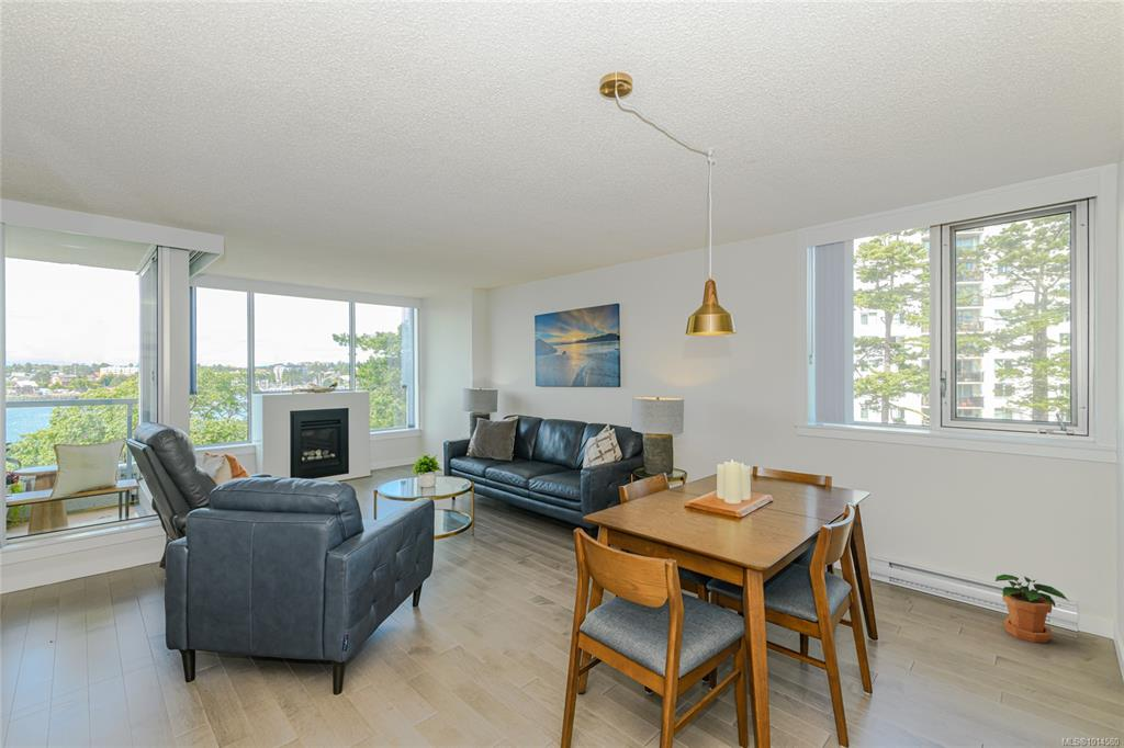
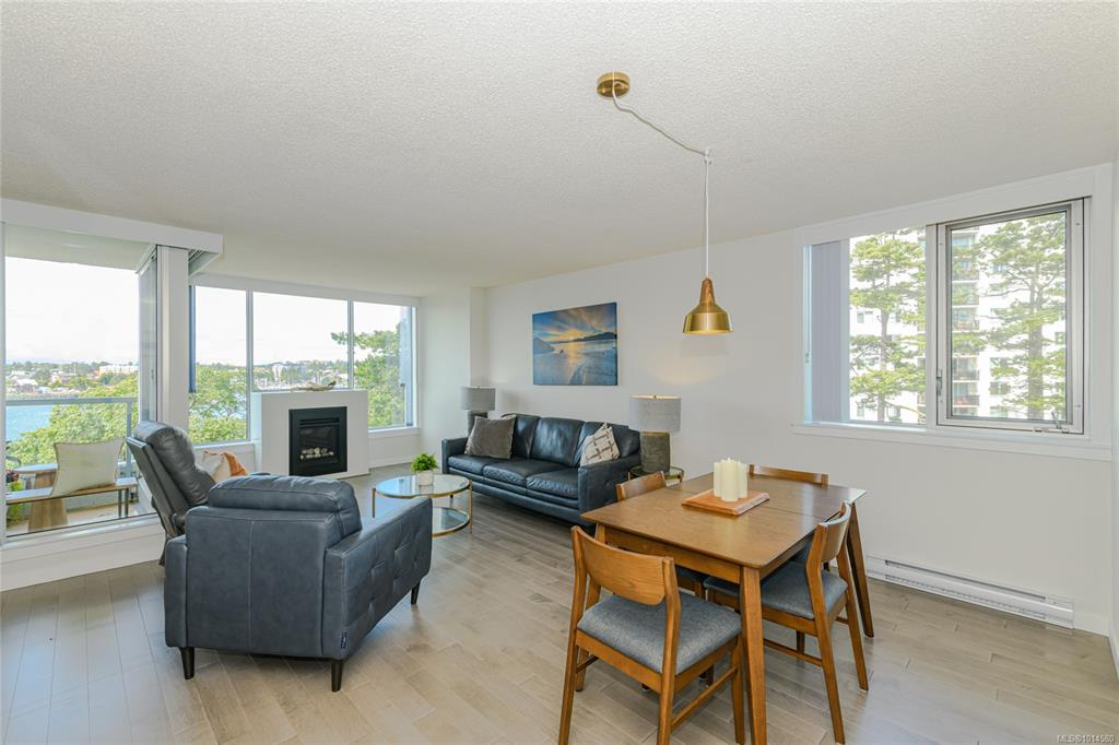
- potted plant [994,574,1069,644]
